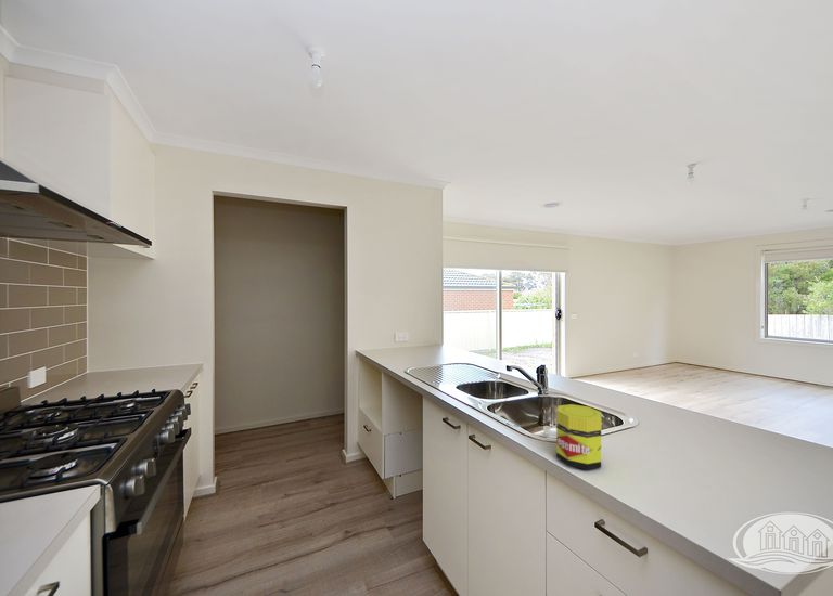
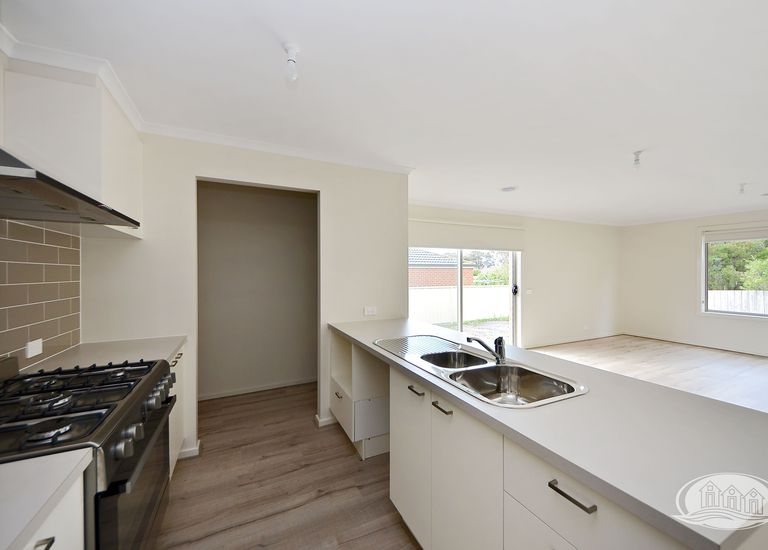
- jar [555,403,602,471]
